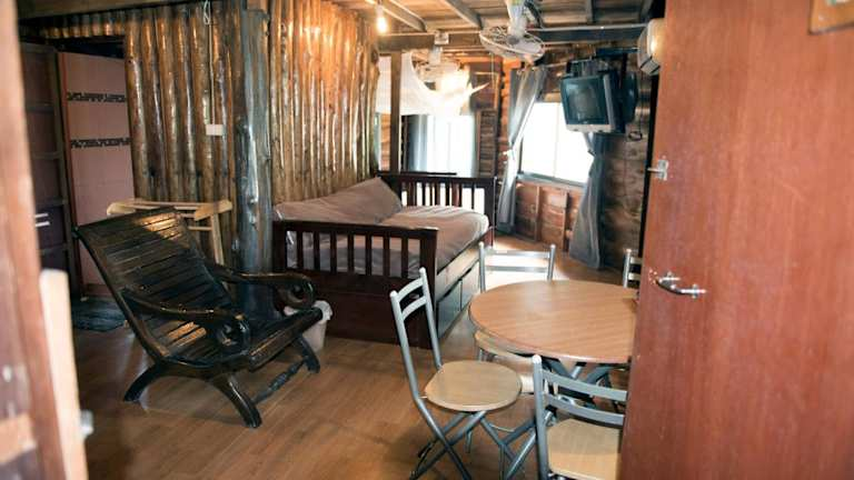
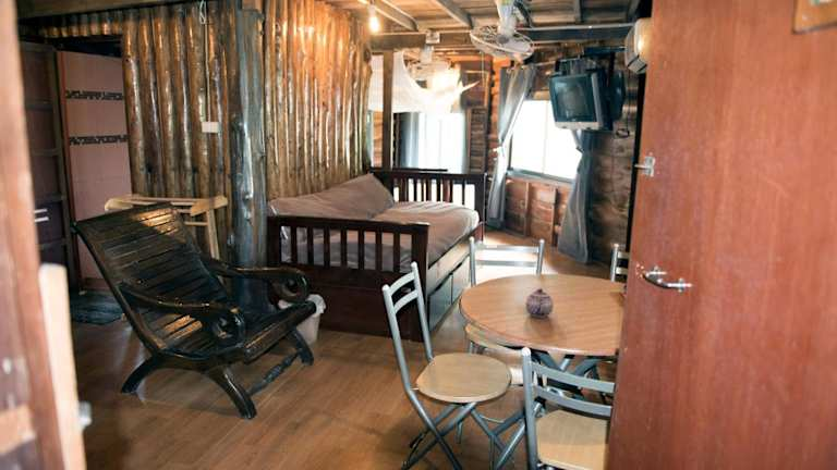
+ teapot [524,287,555,318]
